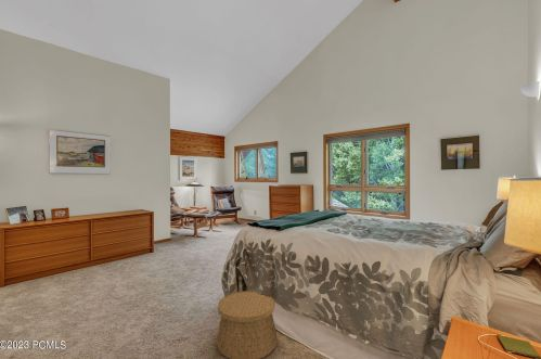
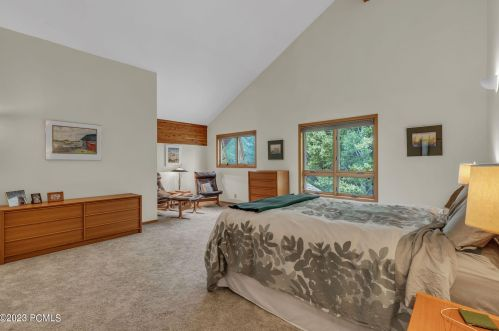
- basket [216,290,279,359]
